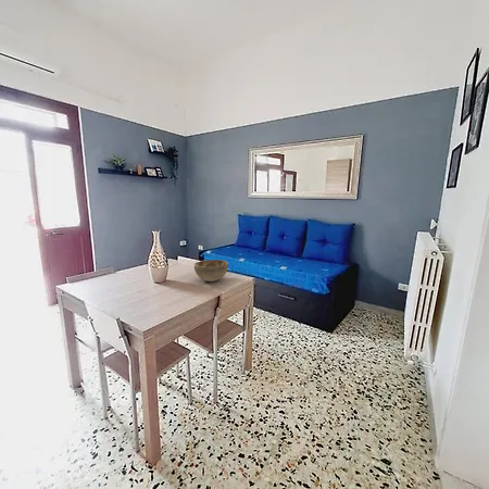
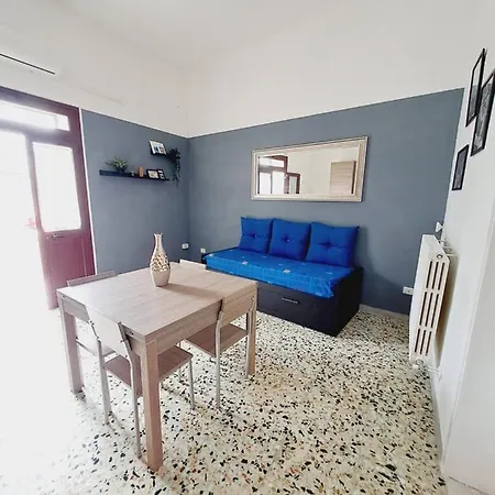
- decorative bowl [193,259,229,283]
